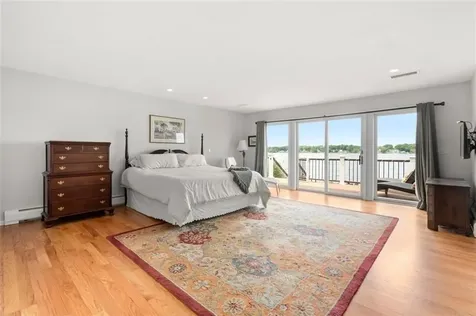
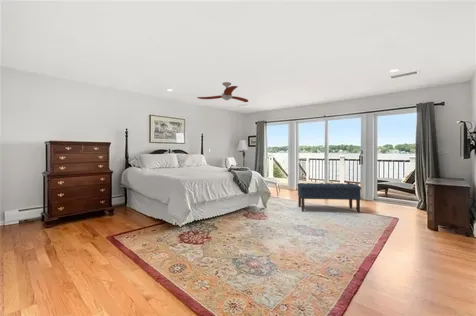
+ ceiling fan [196,81,249,103]
+ bench [296,182,362,214]
